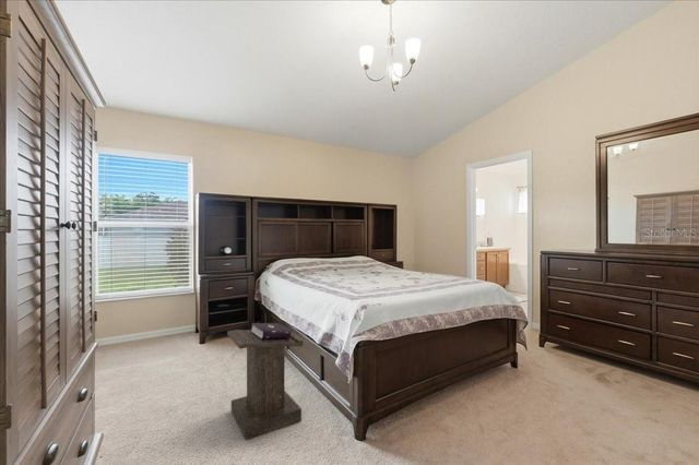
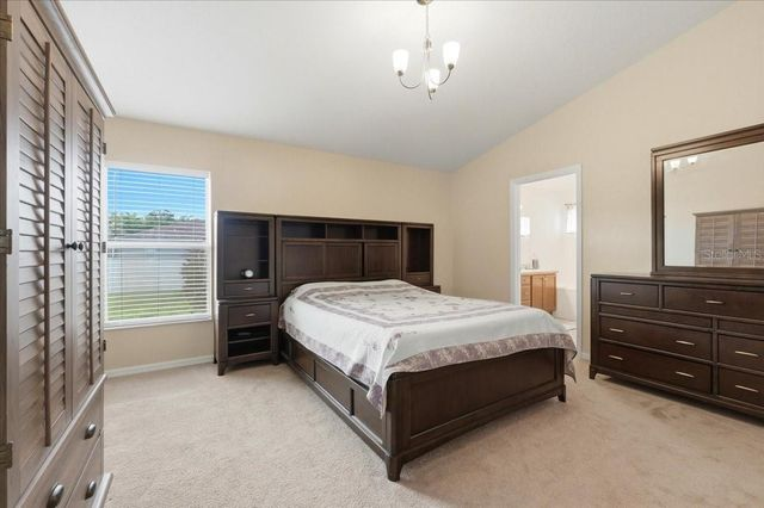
- lectern [226,322,304,441]
